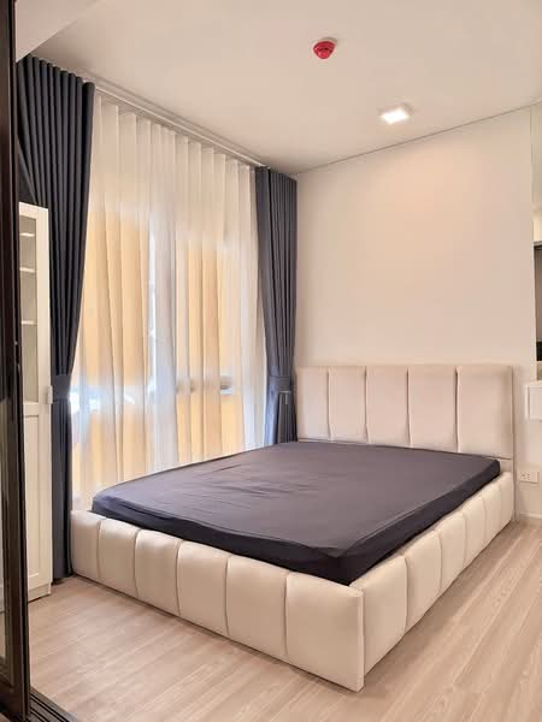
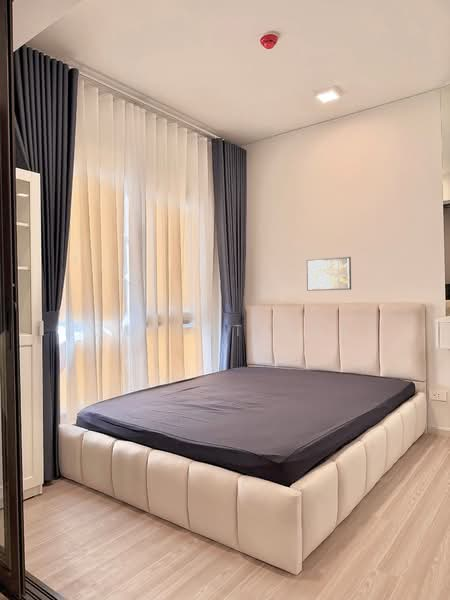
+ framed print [305,256,352,292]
